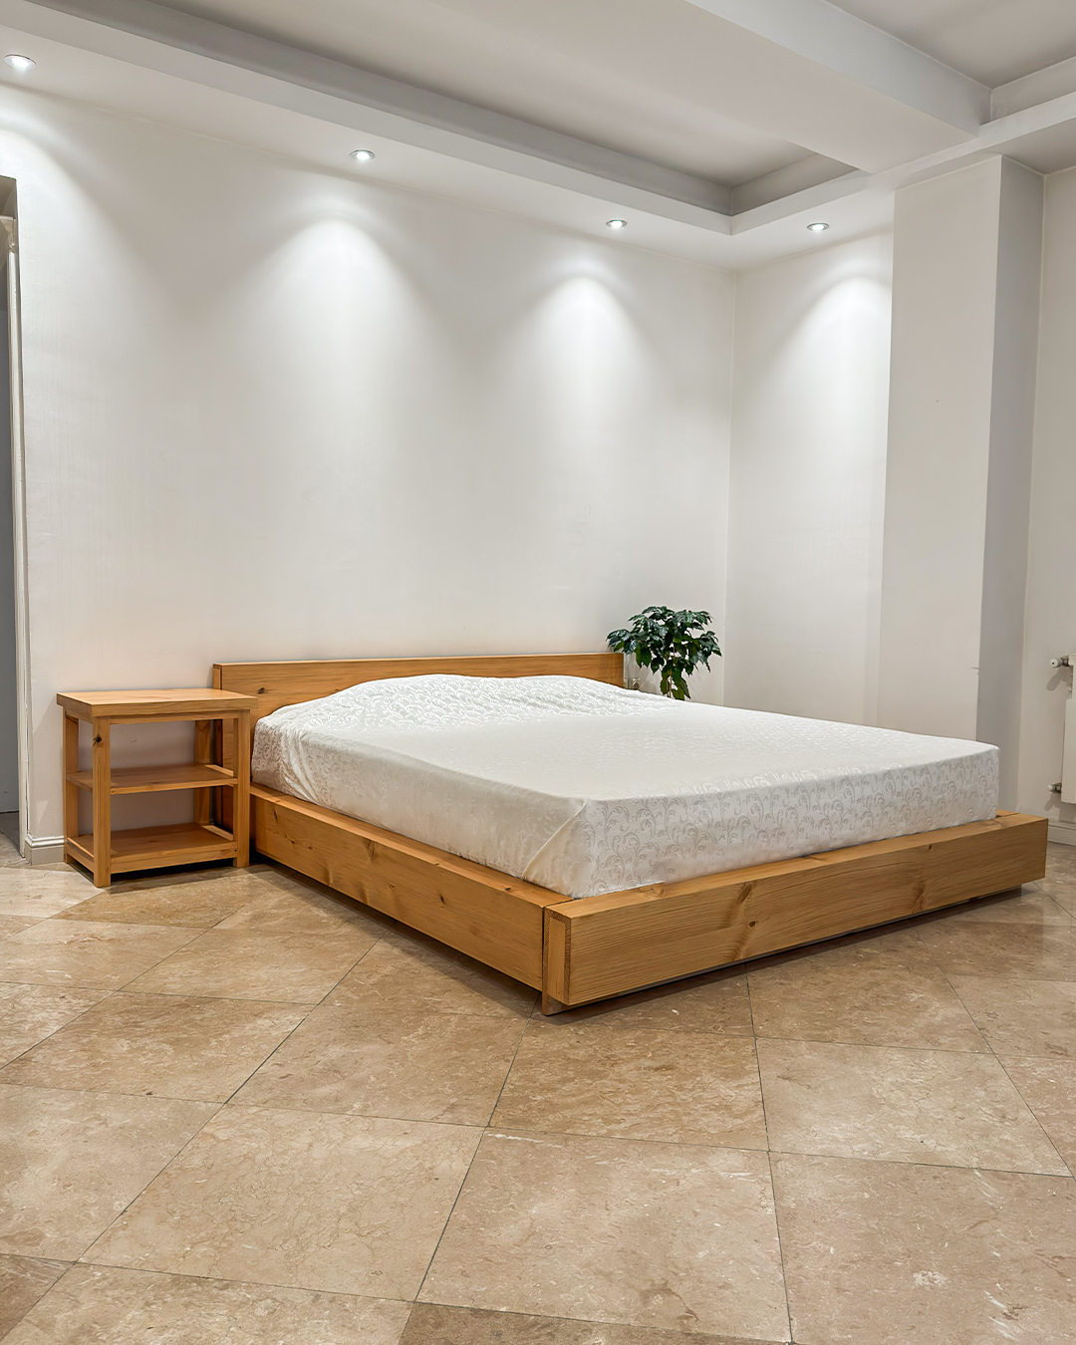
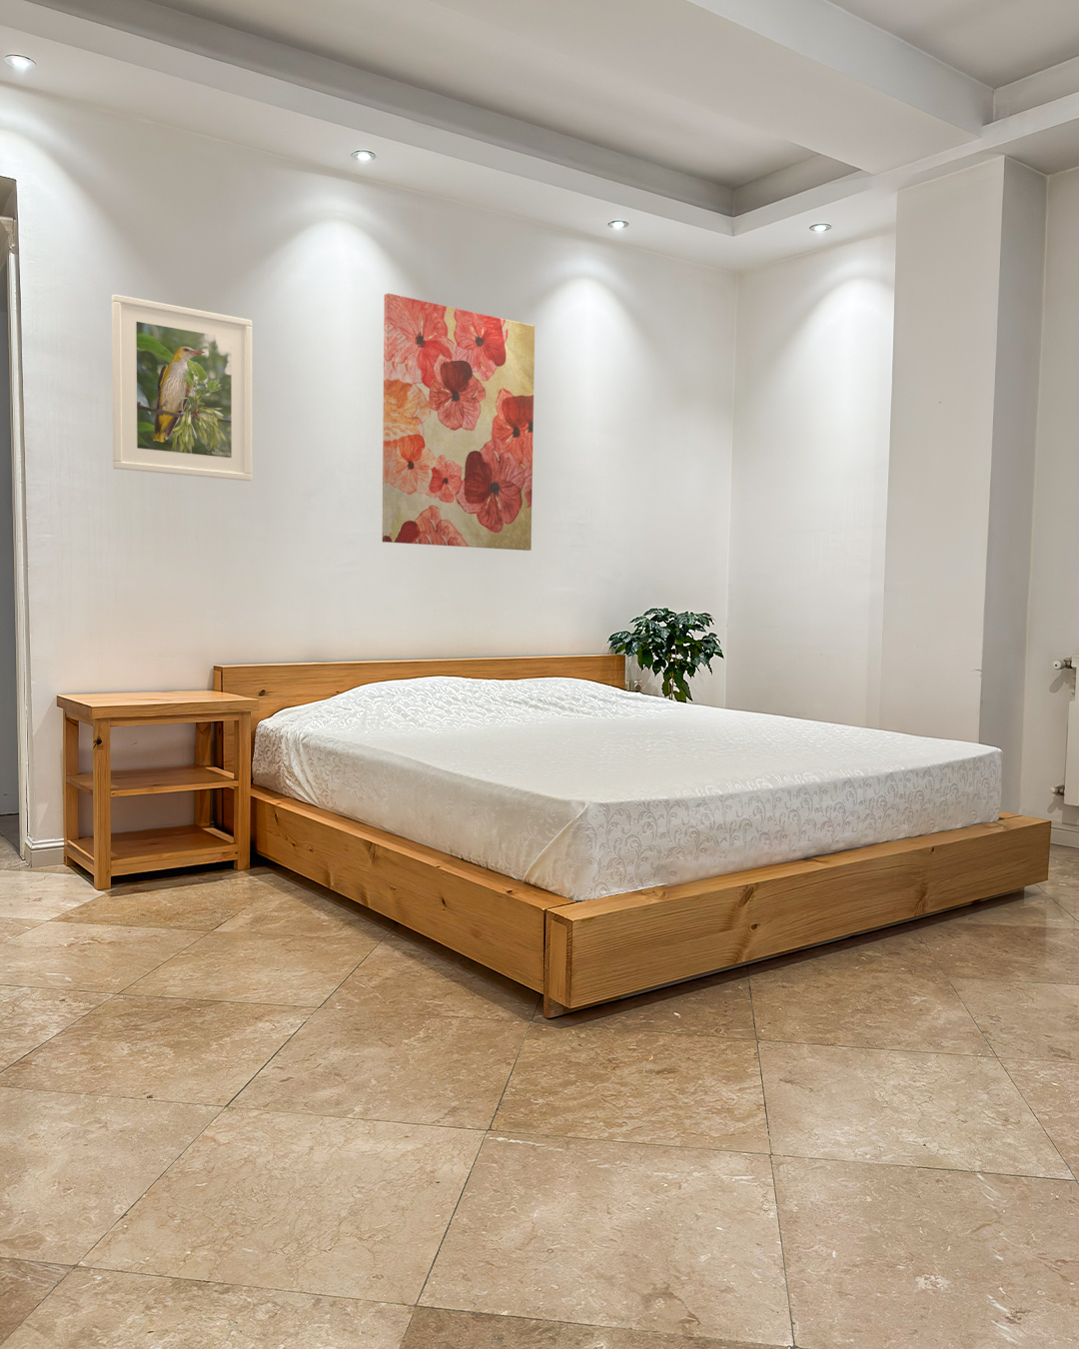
+ wall art [382,292,536,552]
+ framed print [111,293,253,481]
